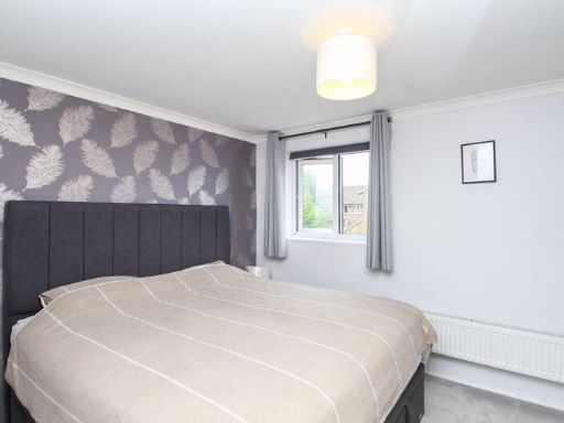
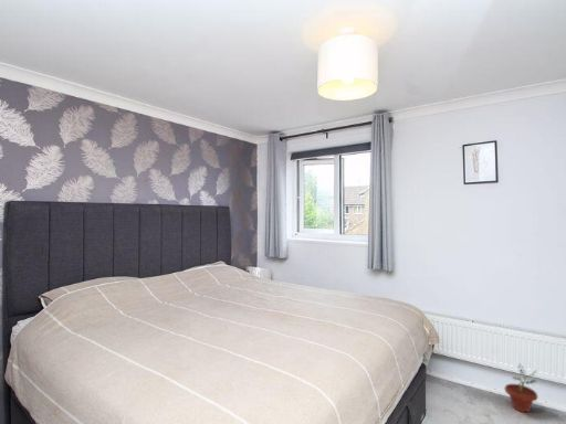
+ potted plant [504,362,541,413]
